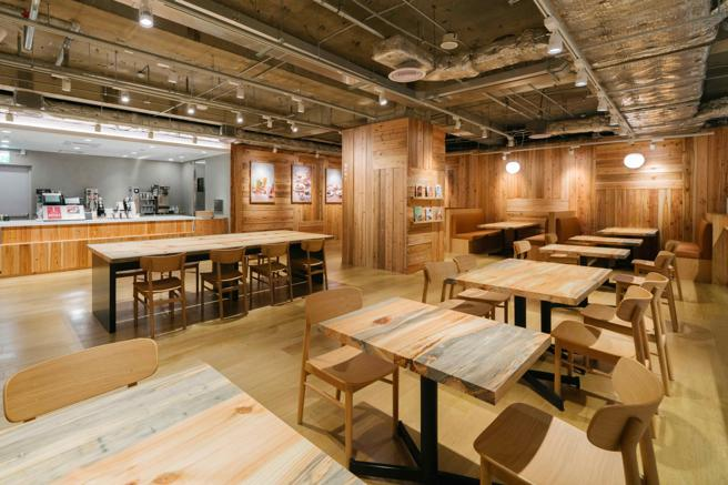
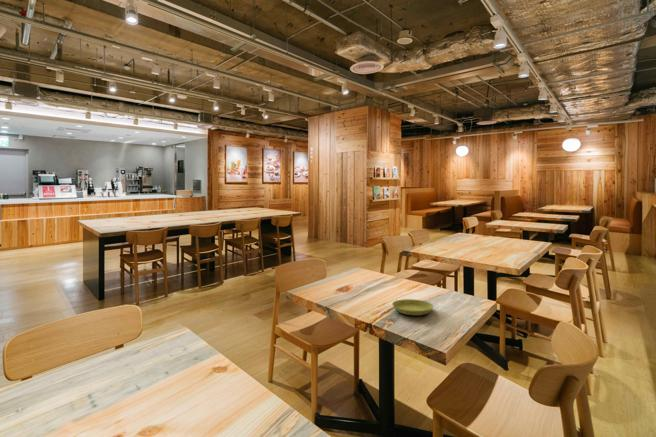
+ saucer [391,298,434,316]
